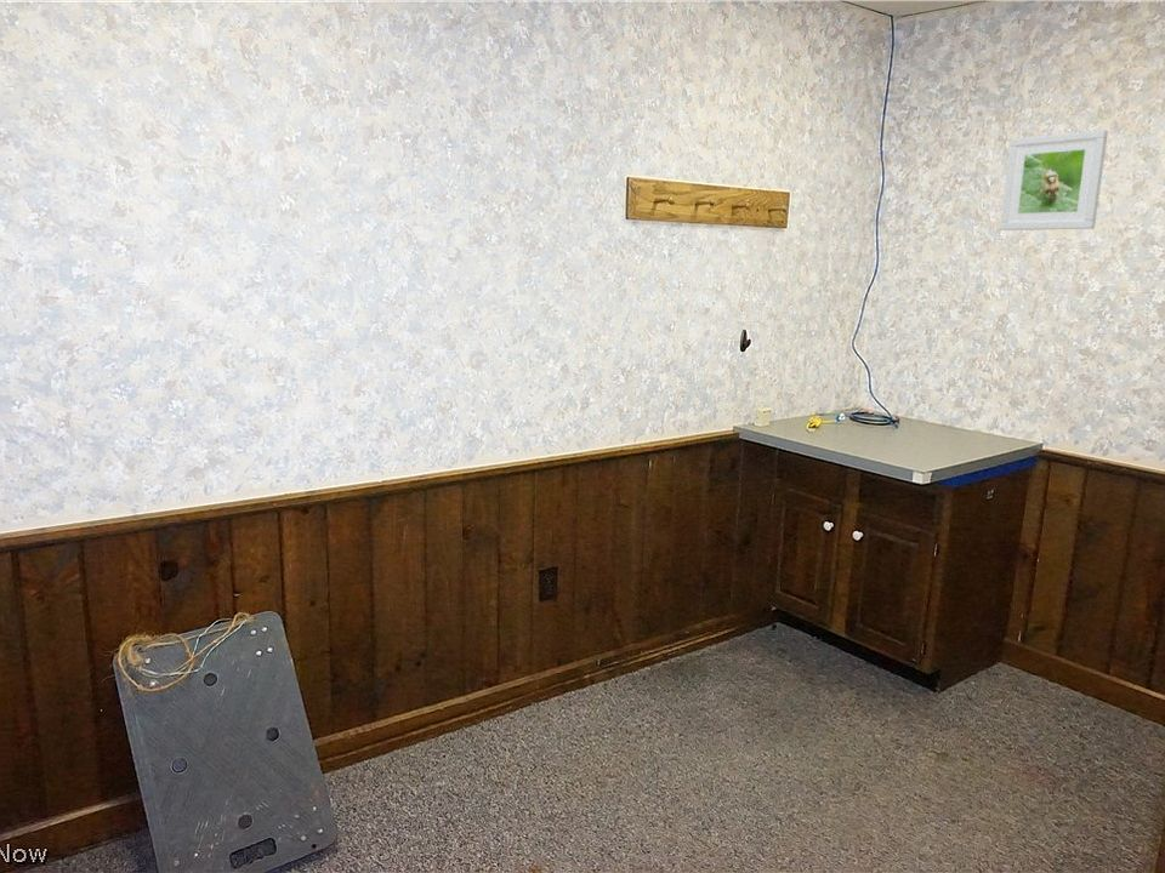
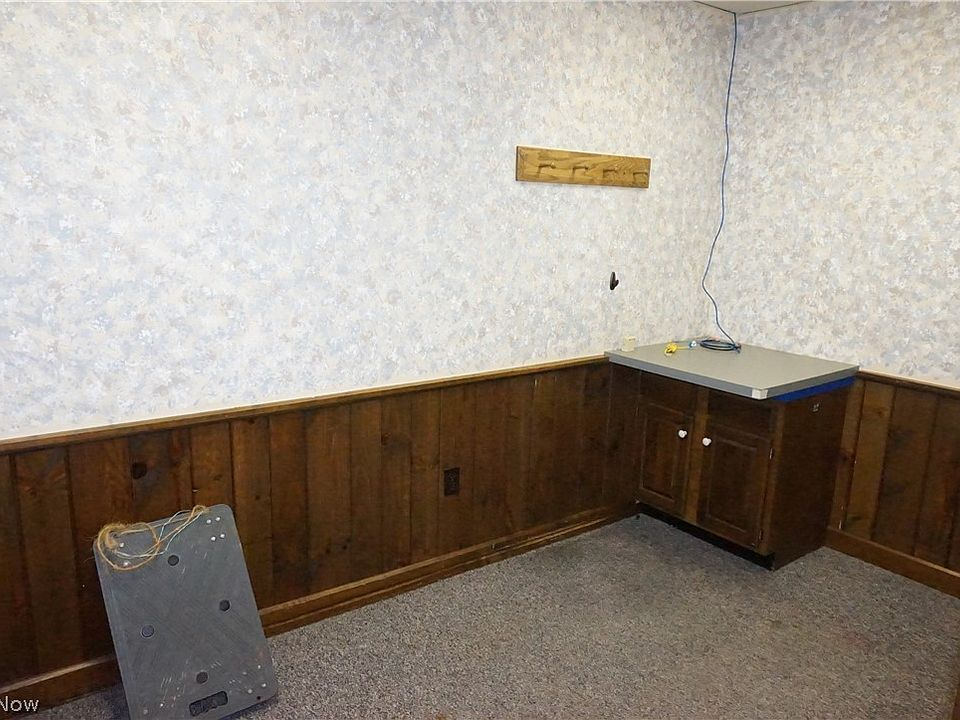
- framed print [999,129,1109,232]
